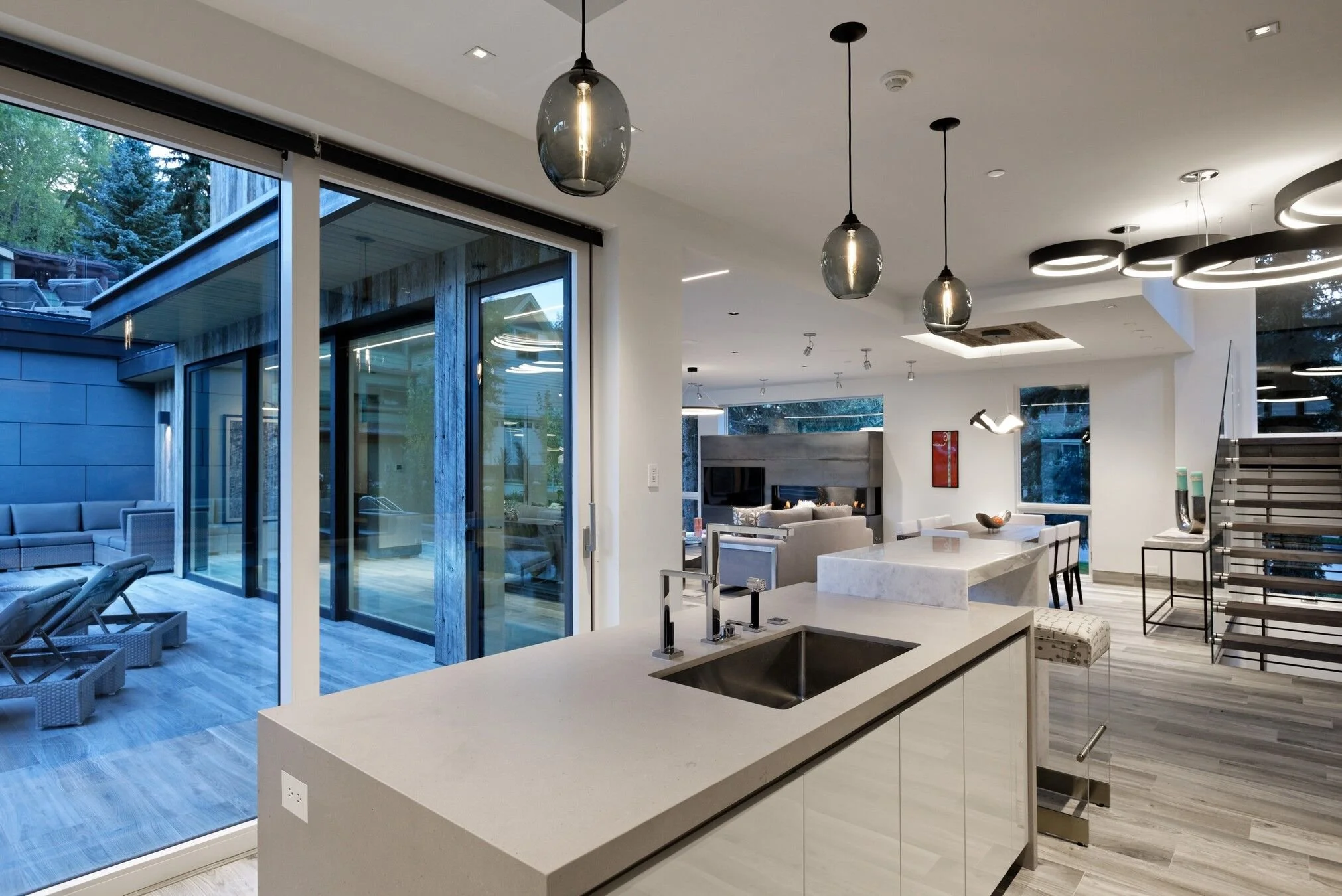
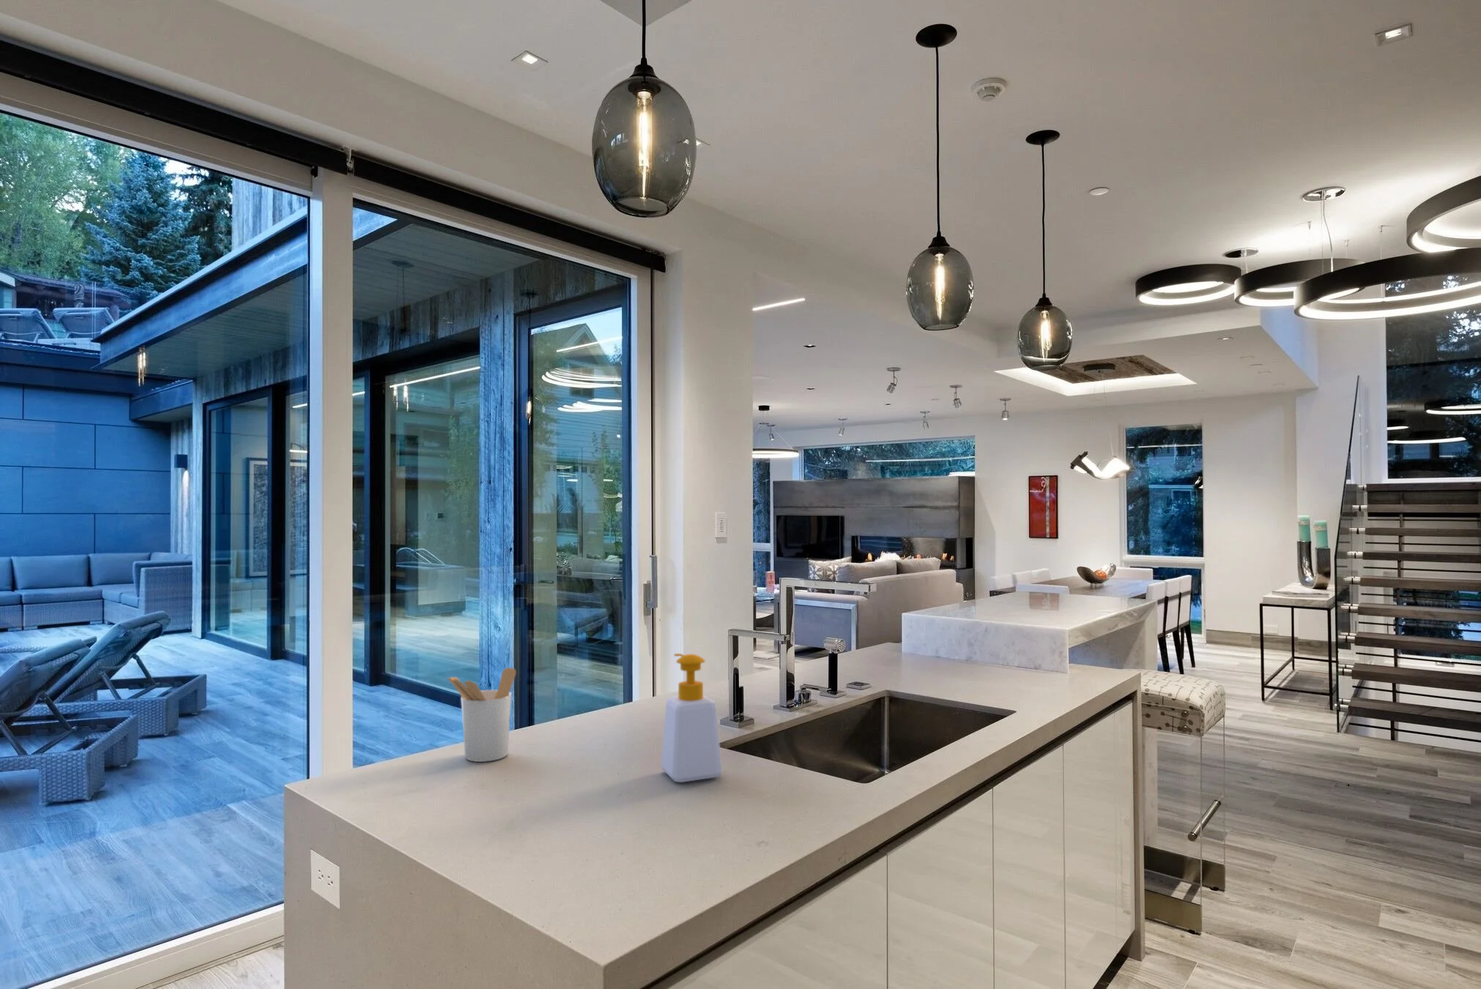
+ soap bottle [661,652,723,783]
+ utensil holder [447,667,518,763]
